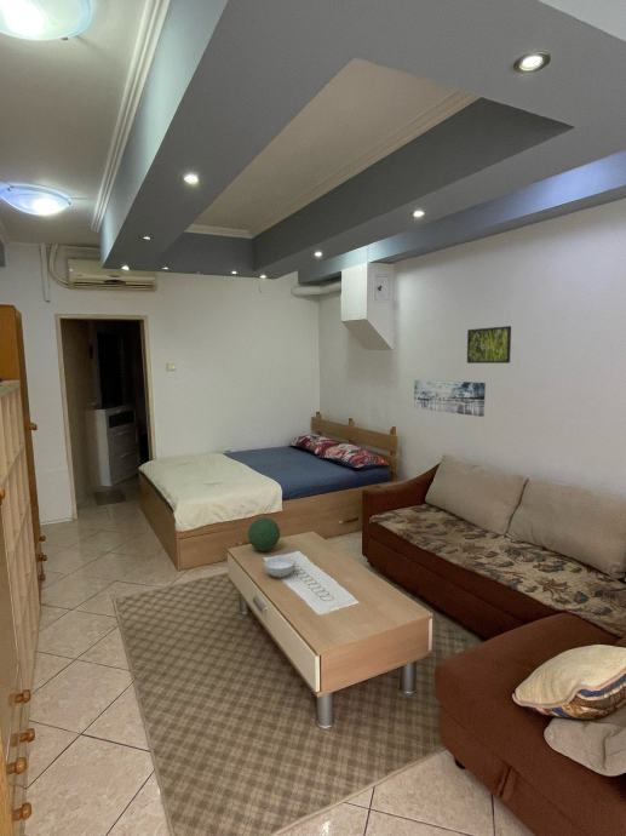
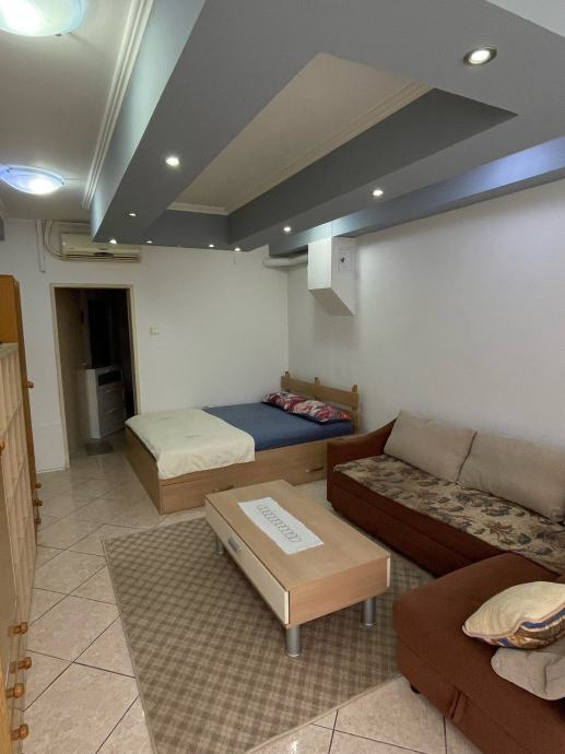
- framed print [466,325,512,365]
- decorative orb [247,516,281,552]
- cereal bowl [263,555,297,578]
- wall art [413,379,487,418]
